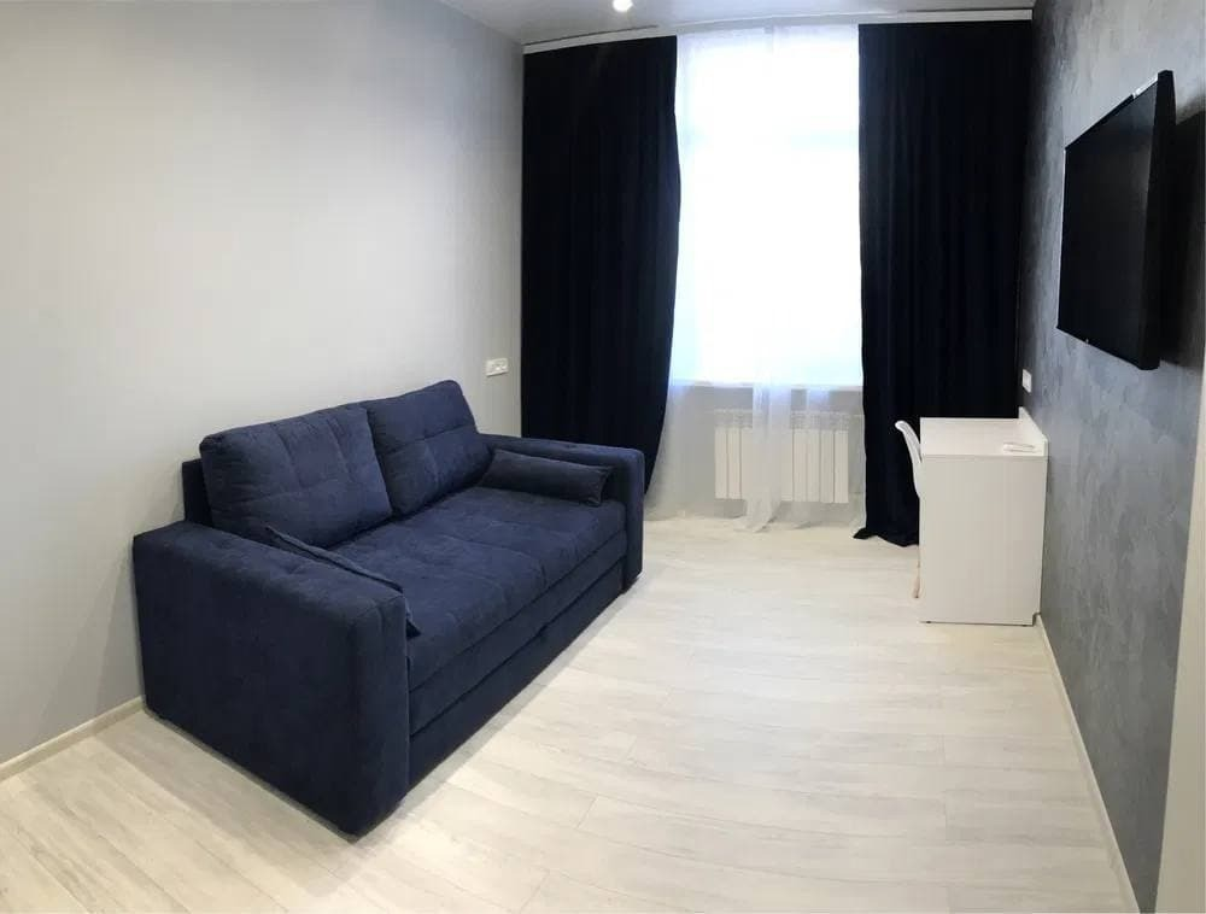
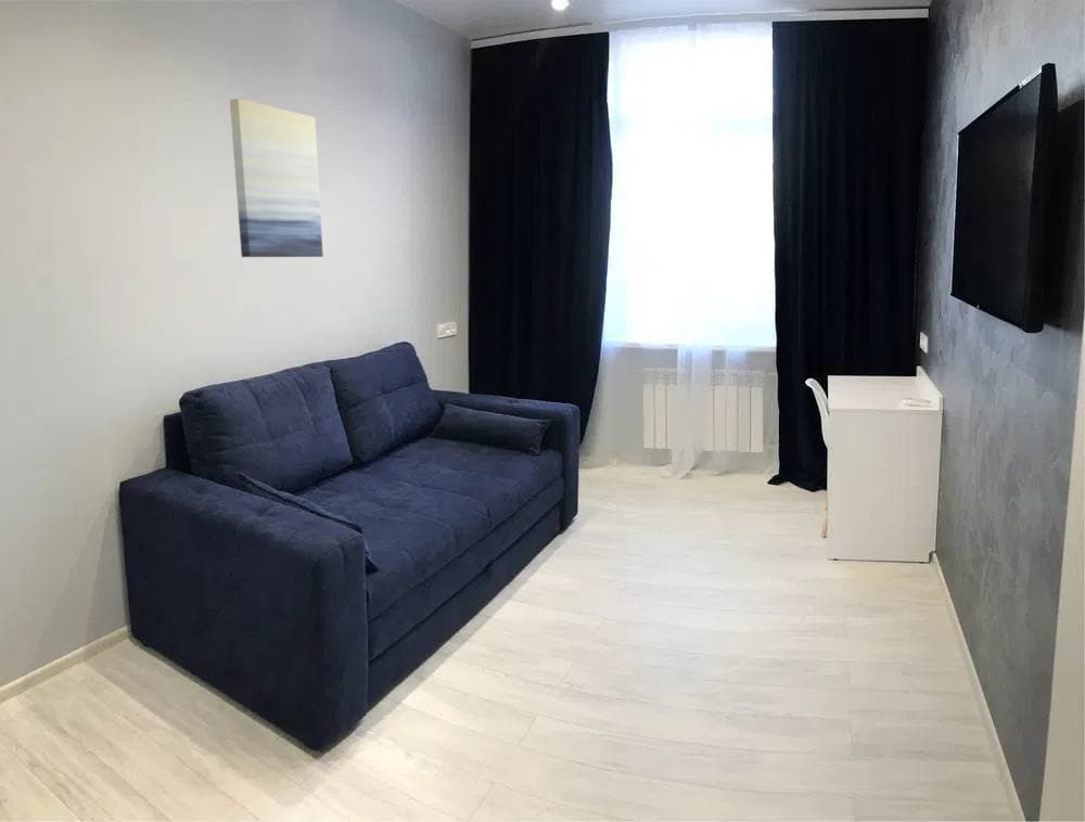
+ wall art [229,98,324,258]
